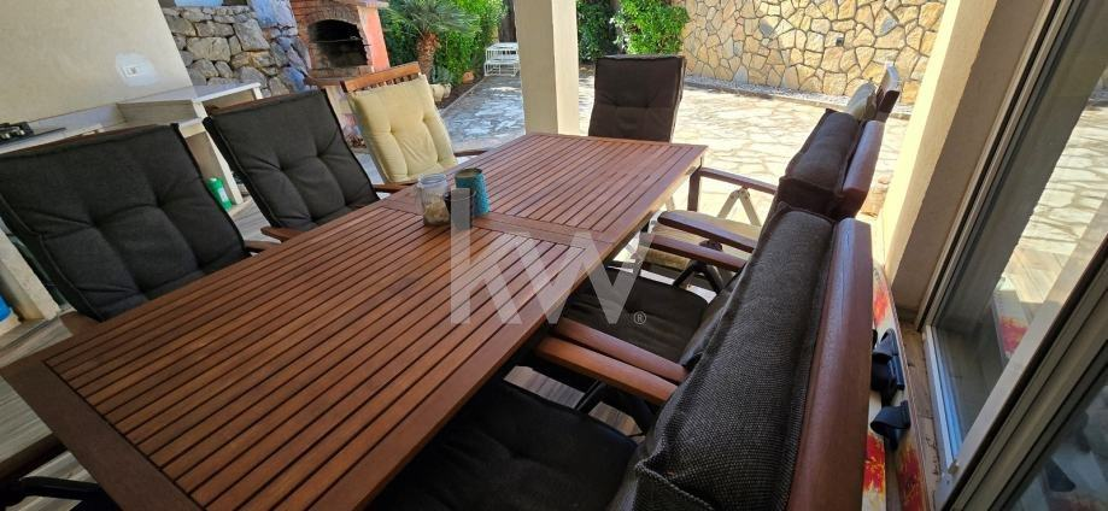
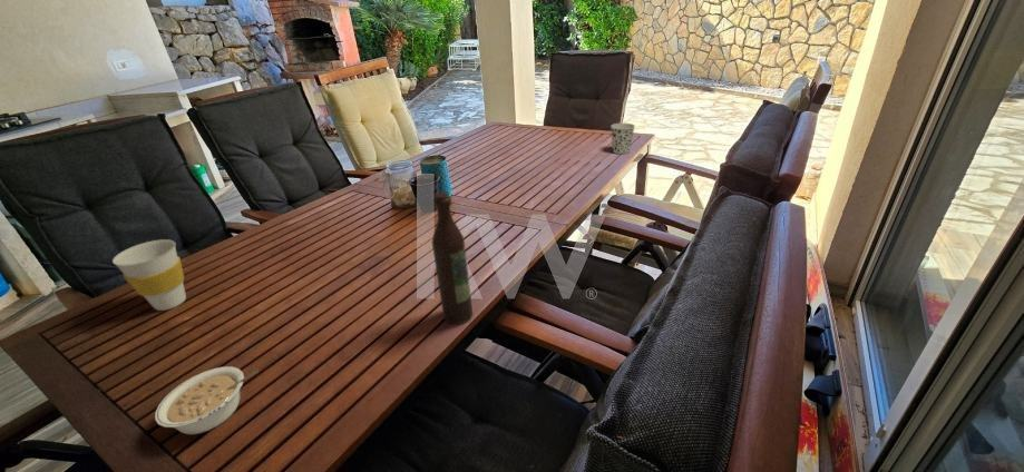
+ cup [111,238,187,312]
+ cup [609,122,636,155]
+ legume [154,365,260,435]
+ wine bottle [431,191,474,325]
